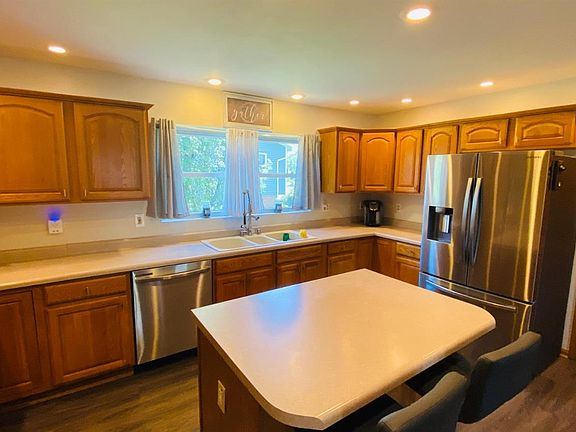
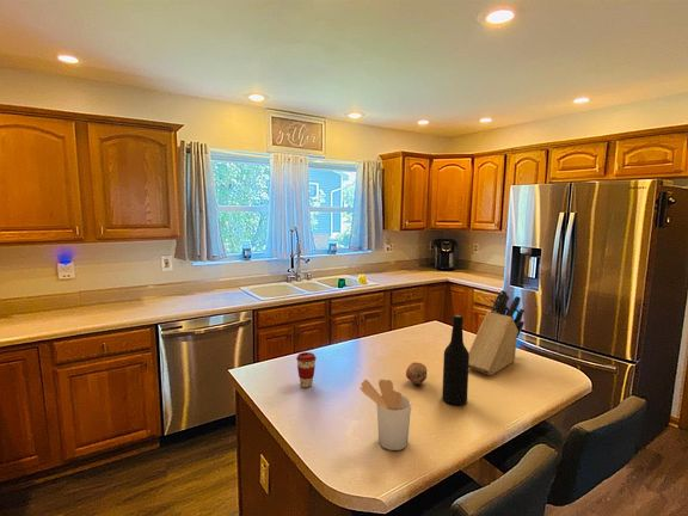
+ fruit [405,362,428,386]
+ bottle [441,314,469,406]
+ utensil holder [360,379,412,452]
+ coffee cup [295,351,318,388]
+ knife block [468,289,526,376]
